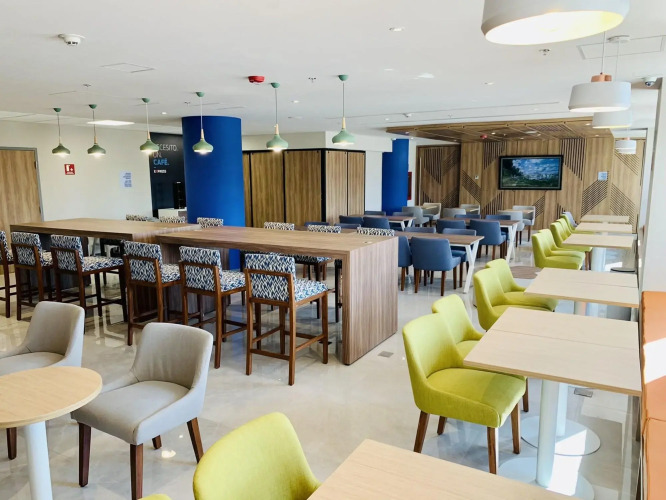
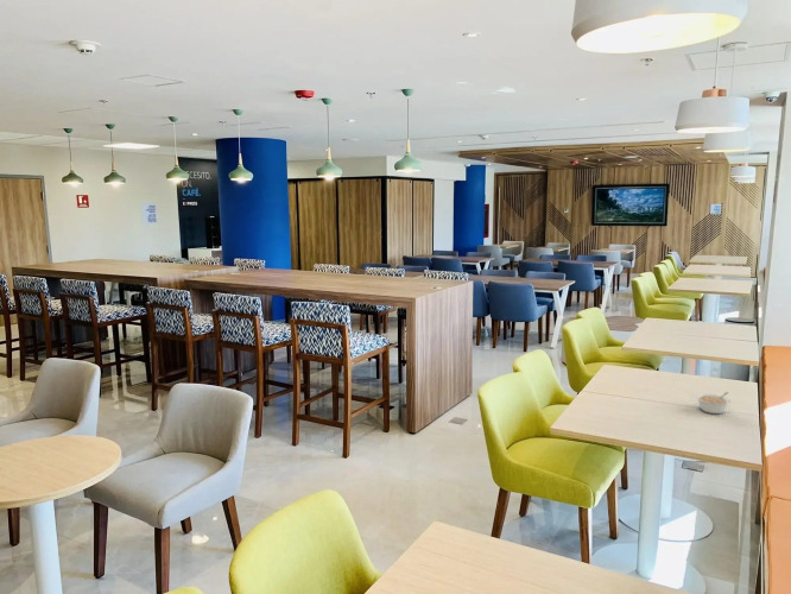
+ legume [695,391,732,415]
